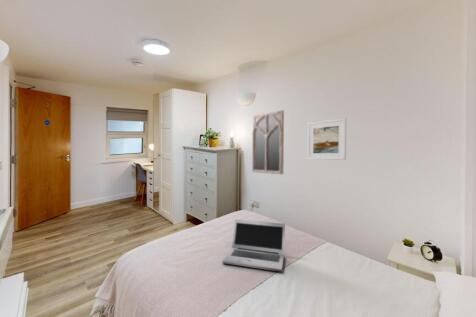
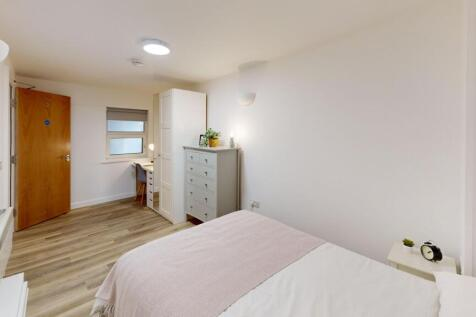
- home mirror [251,109,285,175]
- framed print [306,117,347,161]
- laptop [221,218,286,273]
